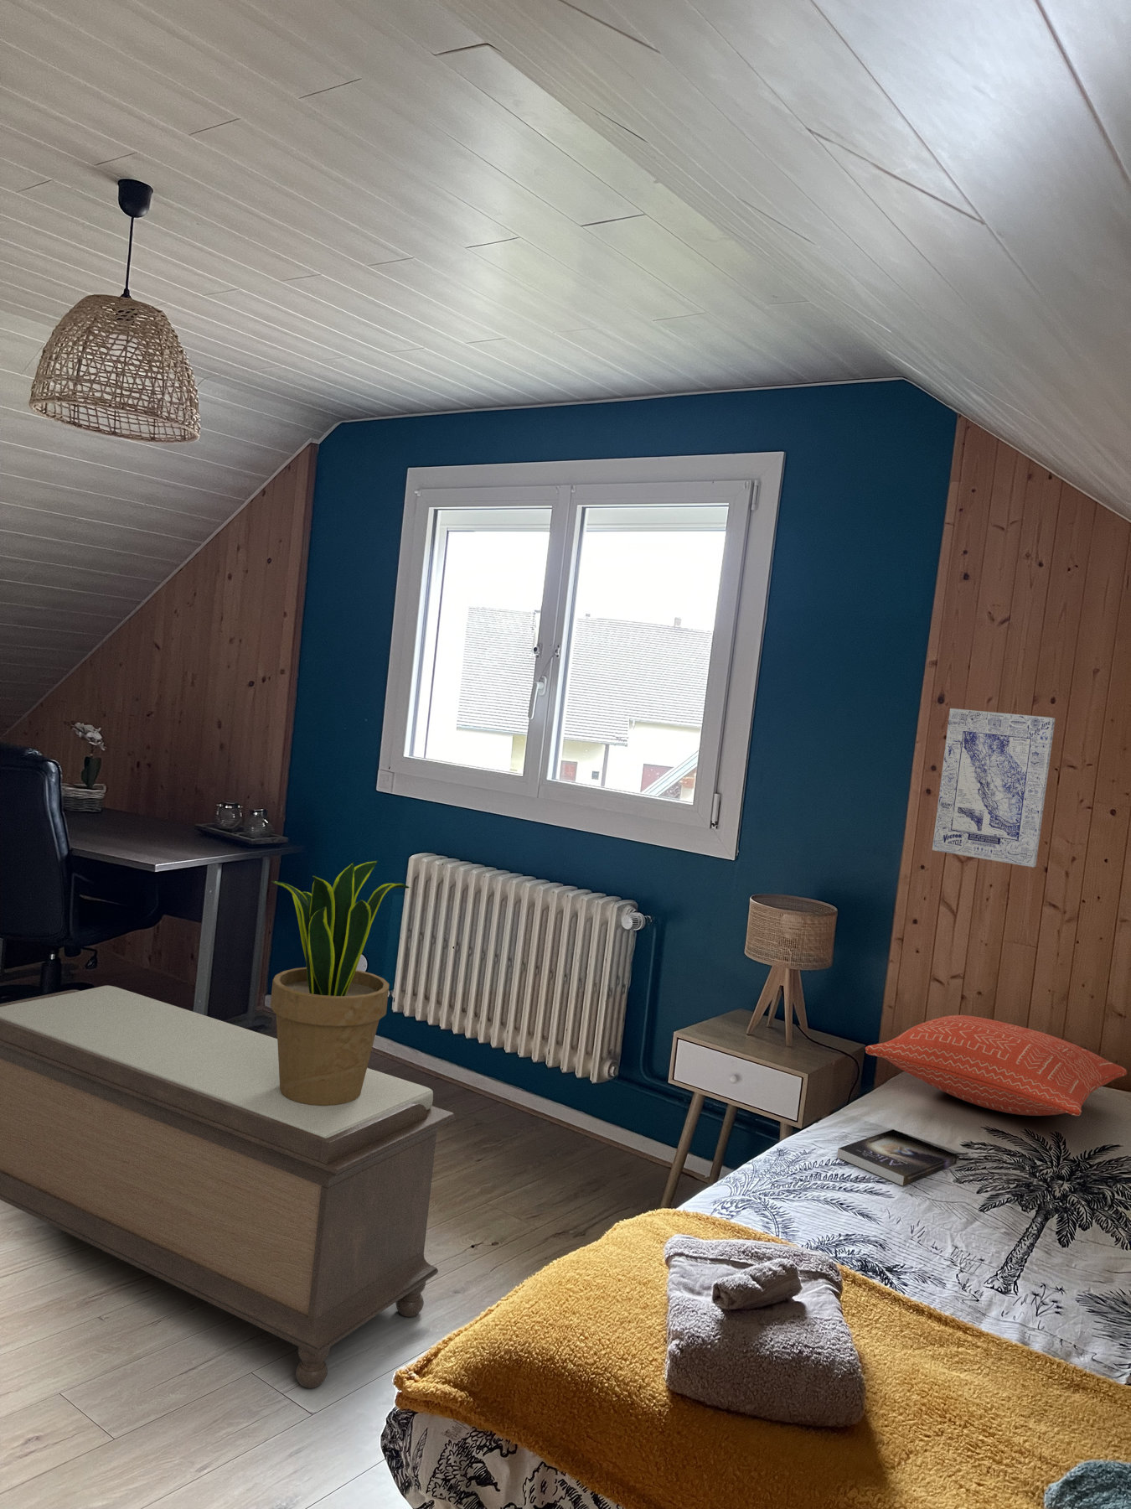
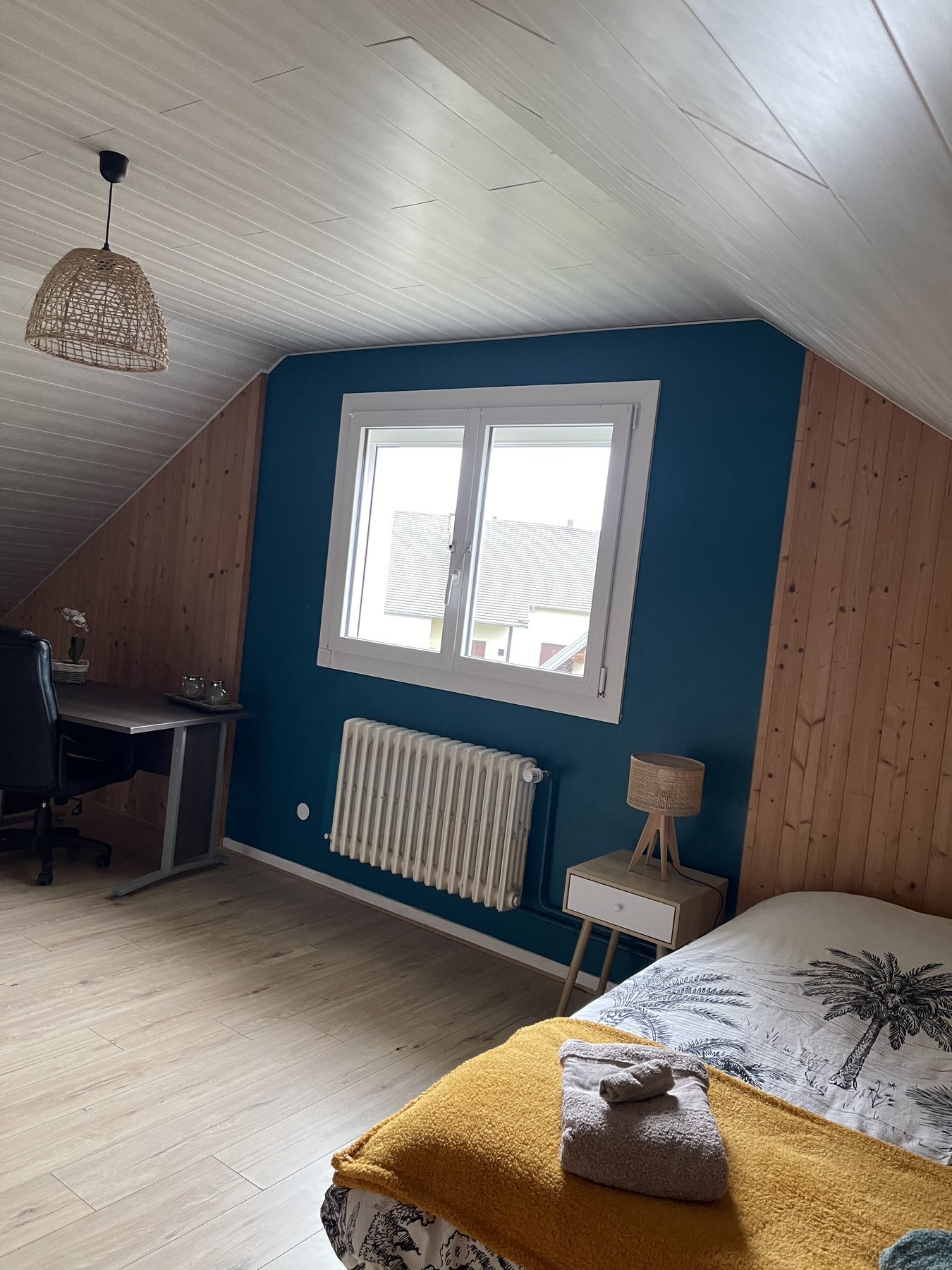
- book [836,1129,959,1186]
- wall art [931,707,1056,867]
- potted plant [270,860,411,1106]
- pillow [865,1015,1127,1117]
- bench [0,985,456,1389]
